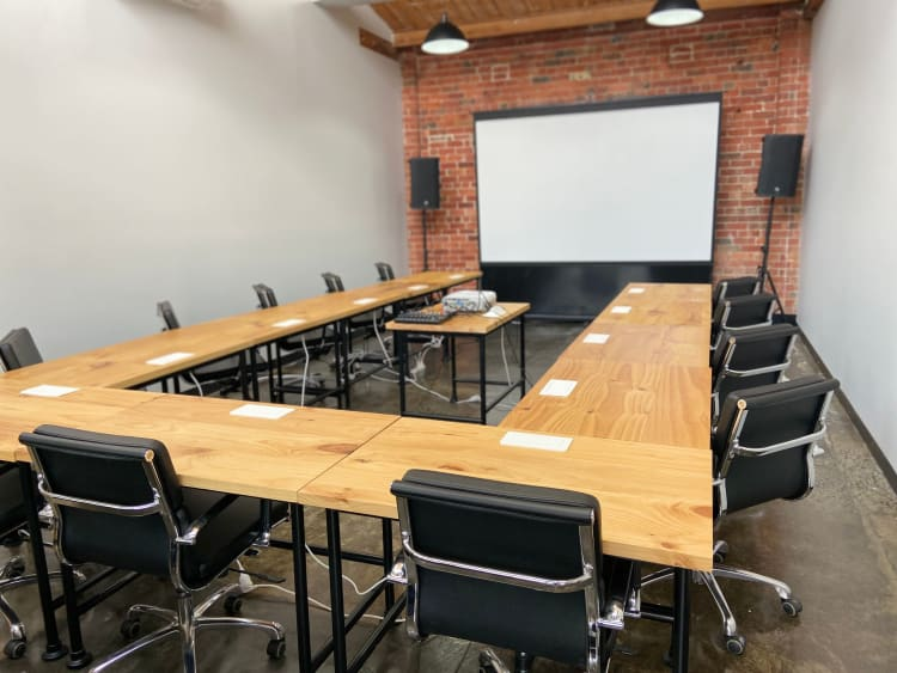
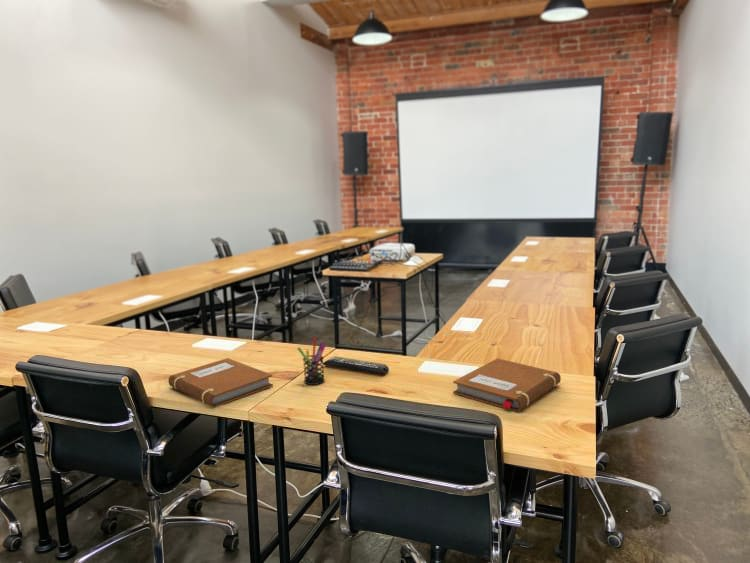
+ pen holder [296,337,327,386]
+ notebook [452,357,562,413]
+ remote control [323,355,390,376]
+ notebook [167,357,274,408]
